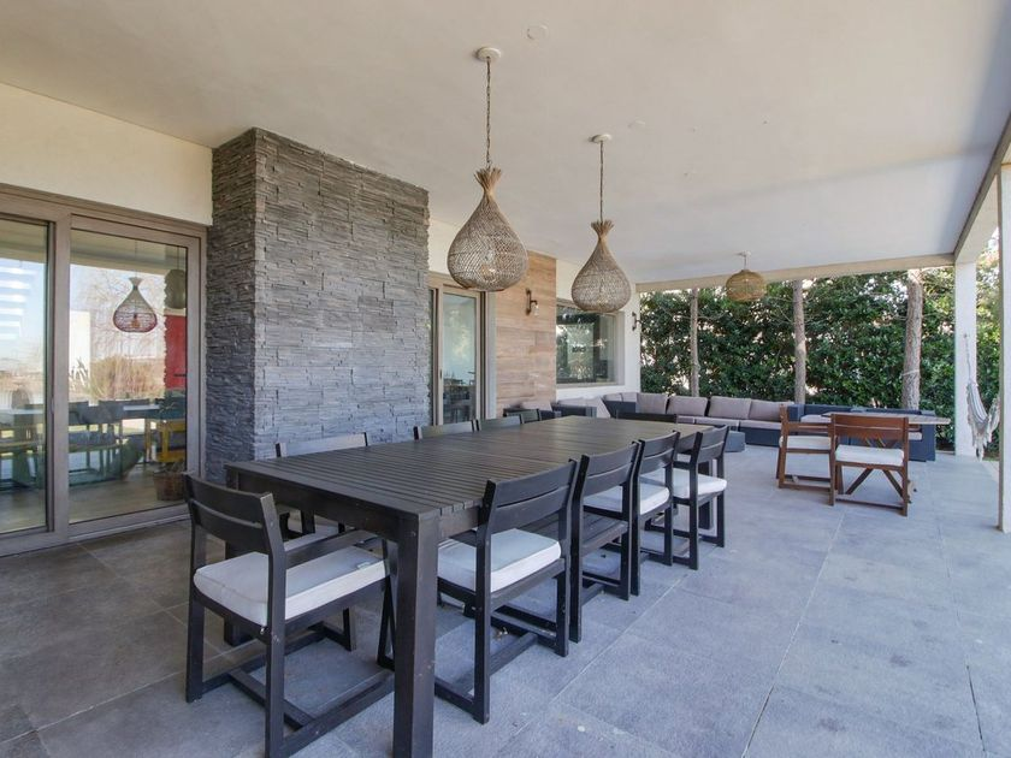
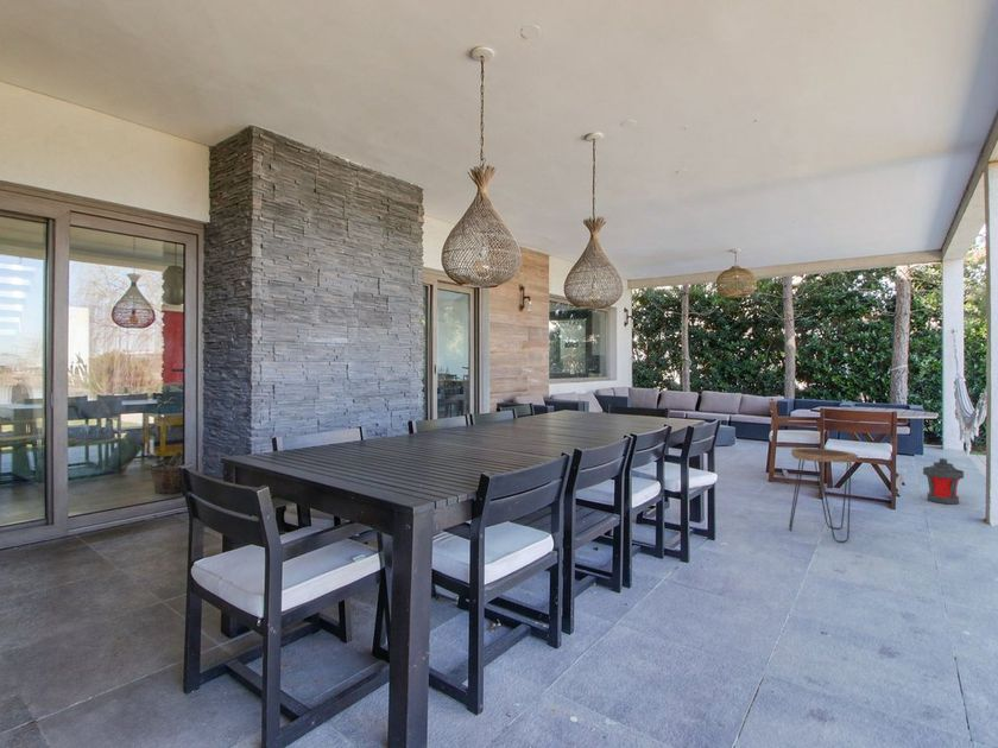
+ side table [788,448,859,544]
+ lantern [922,457,965,506]
